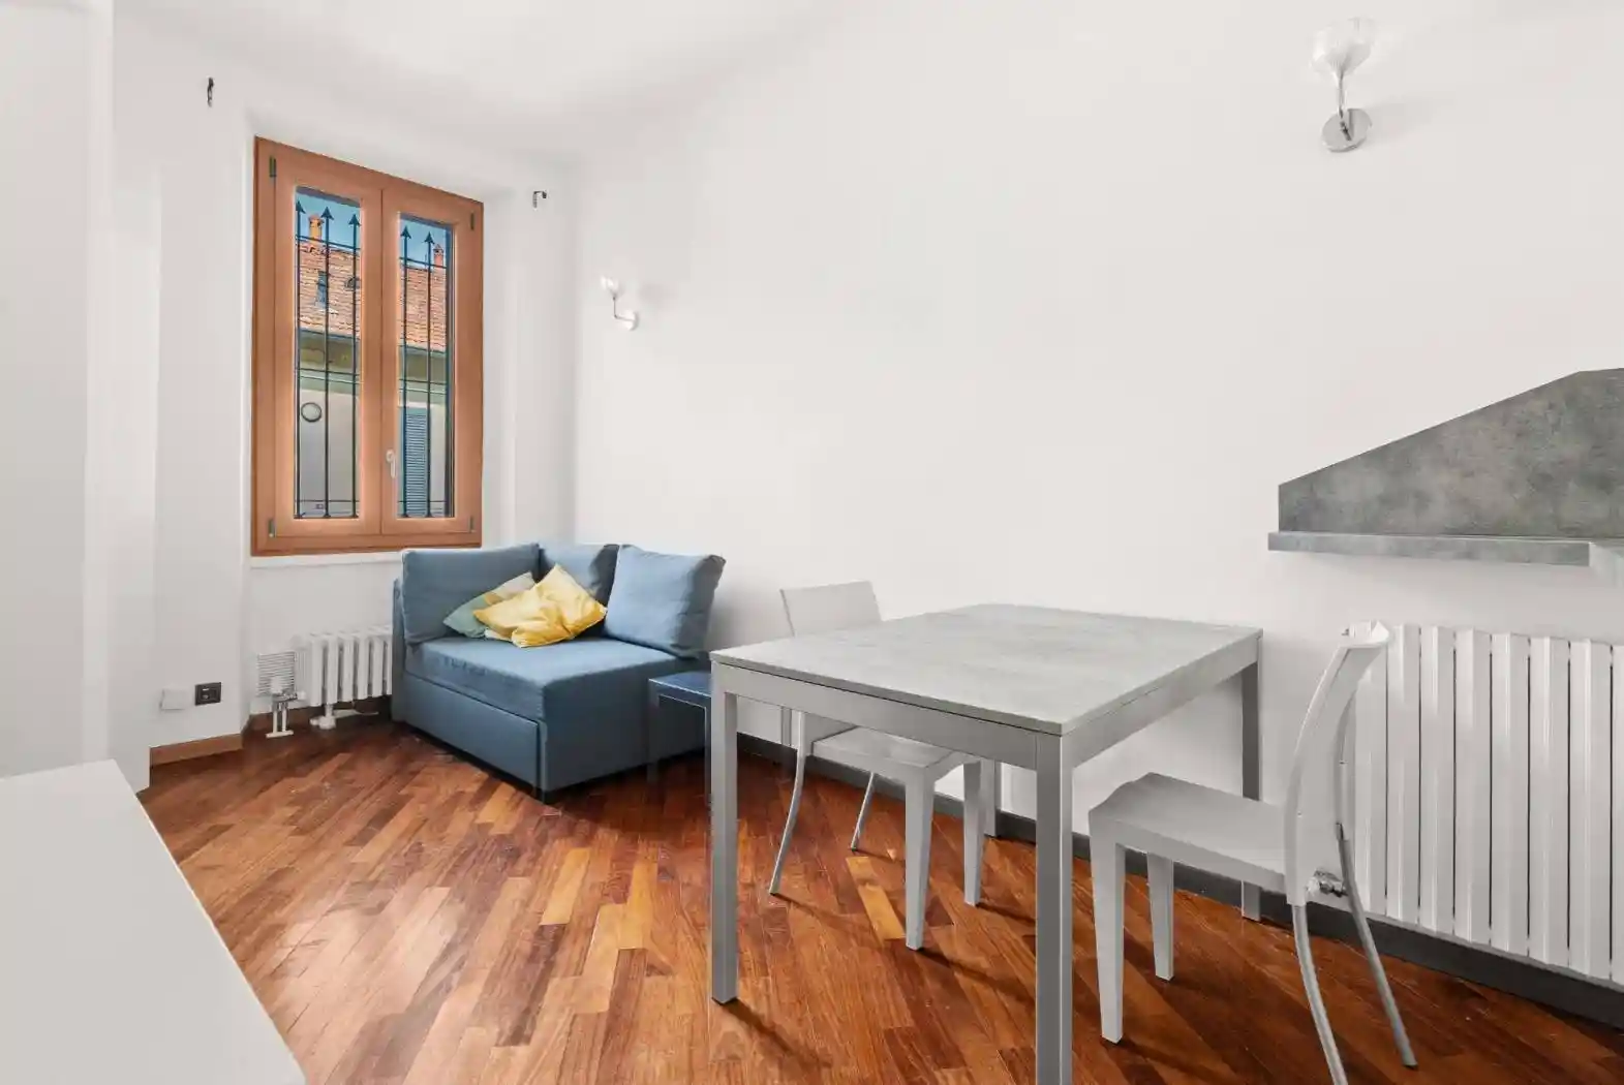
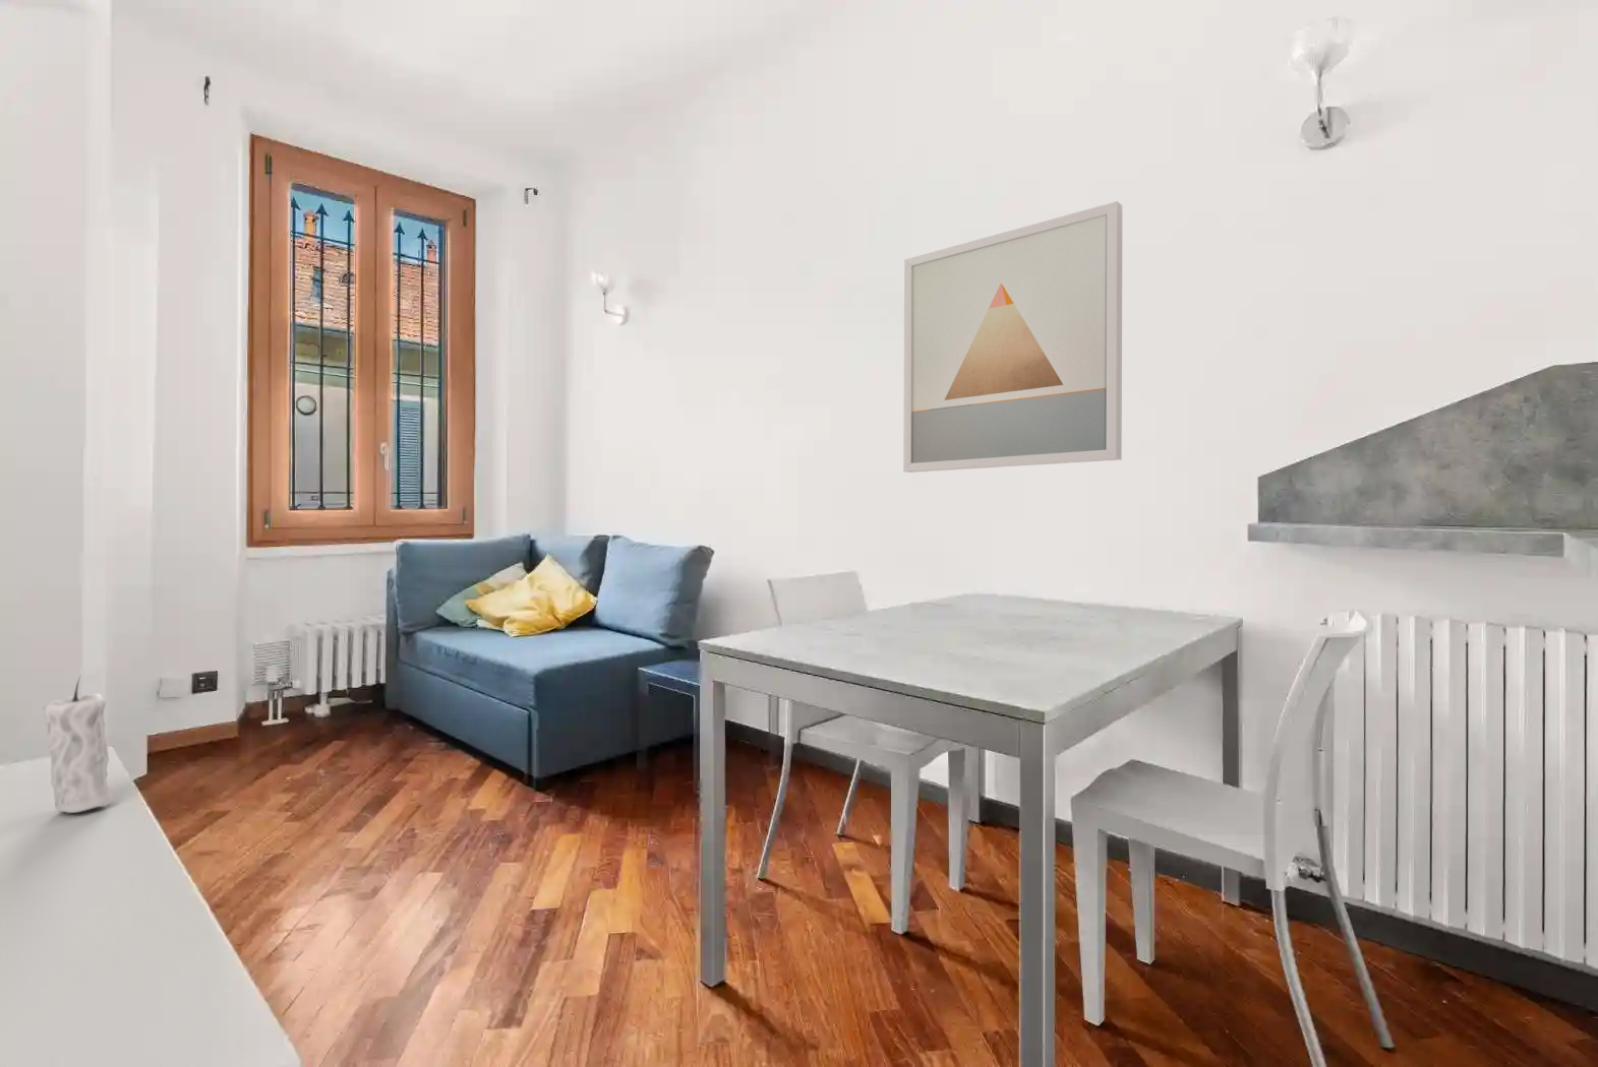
+ wall art [902,200,1123,474]
+ candle [42,675,114,815]
